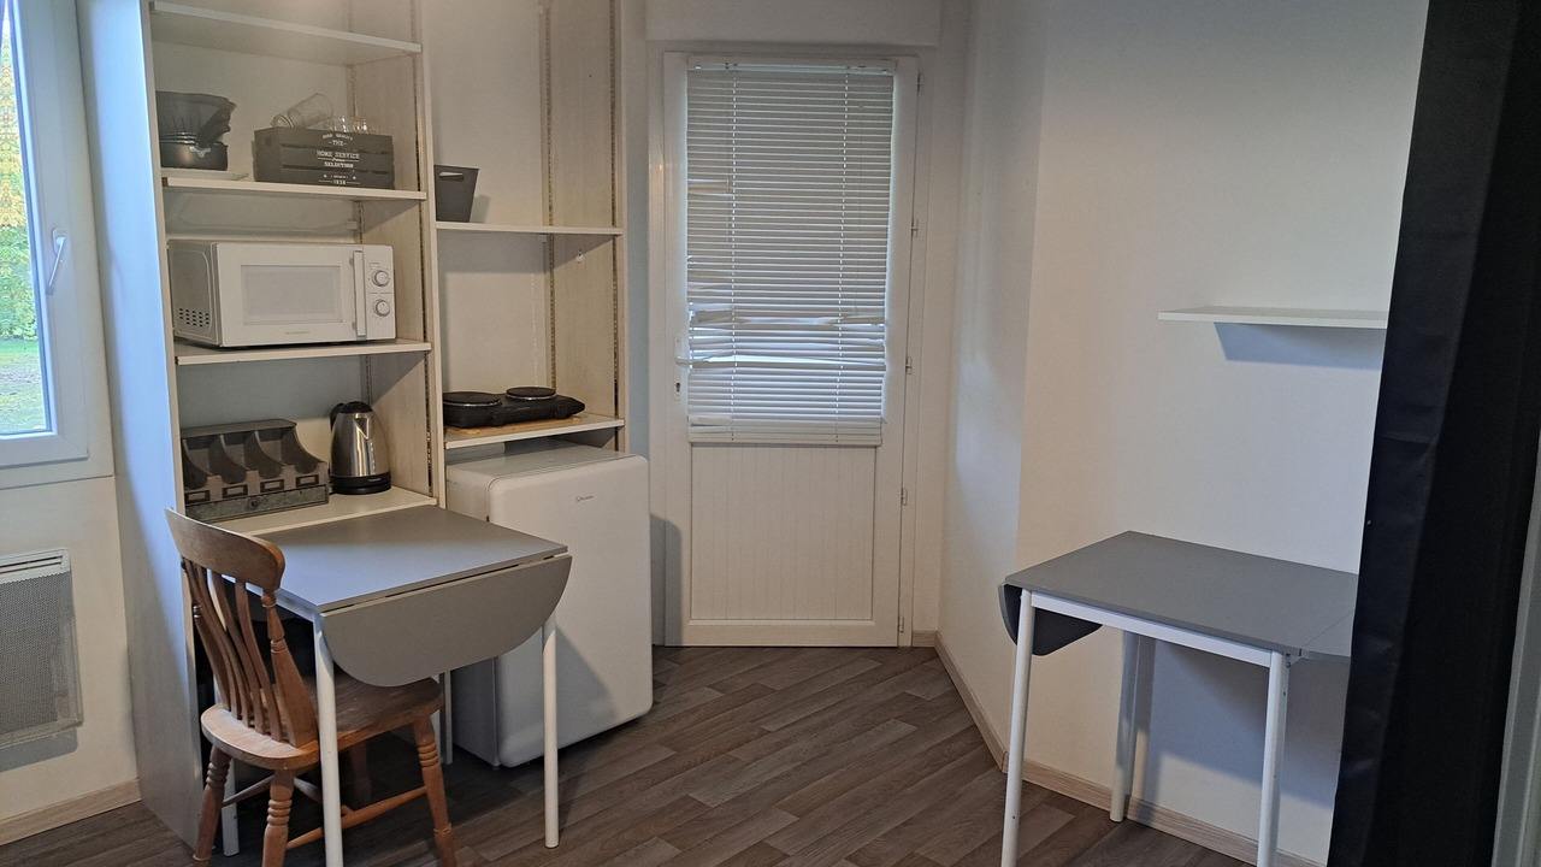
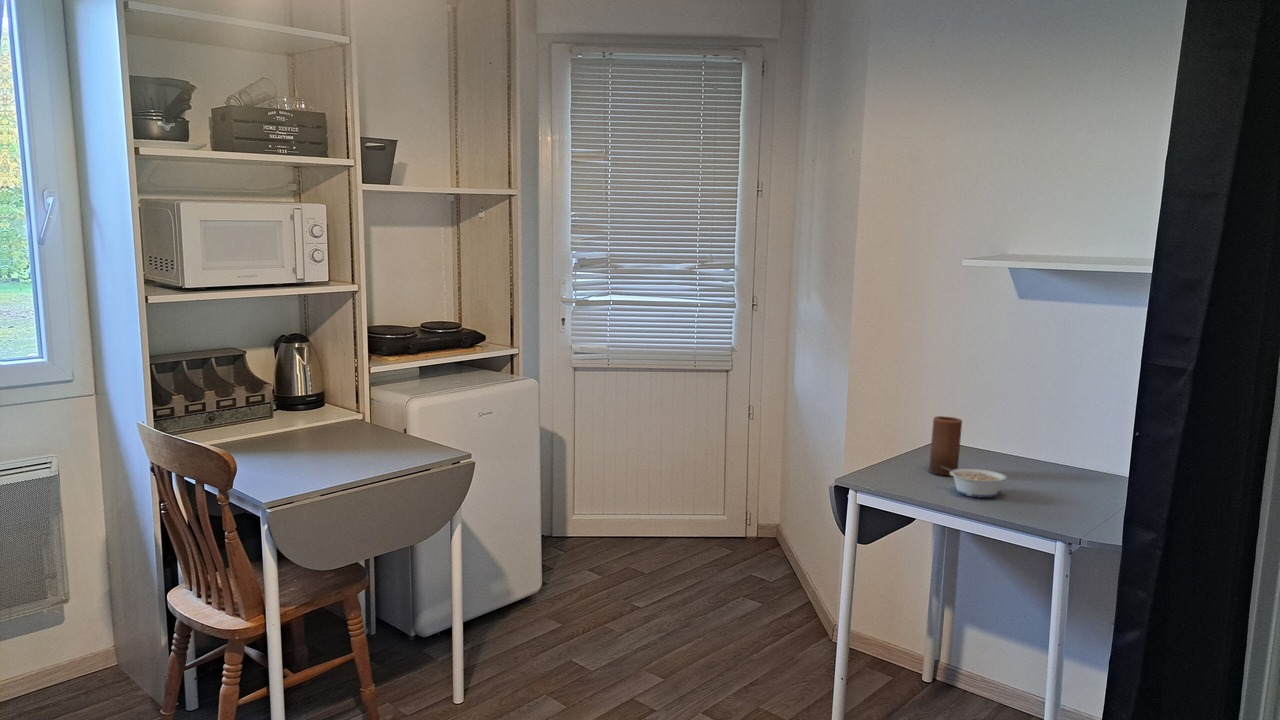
+ legume [940,465,1008,498]
+ candle [927,415,963,477]
